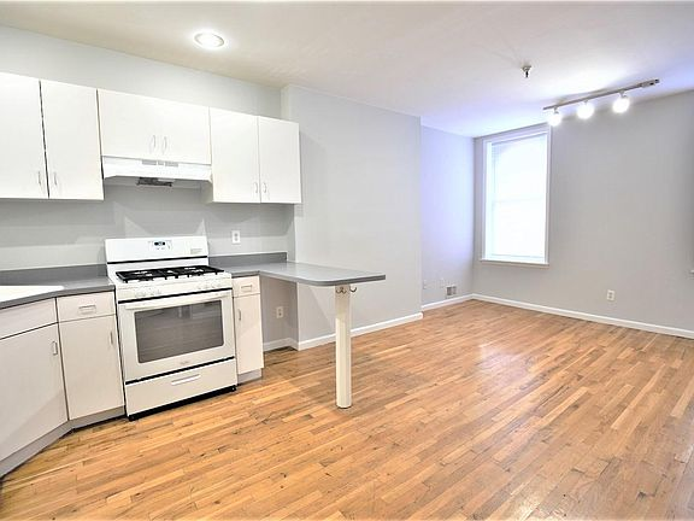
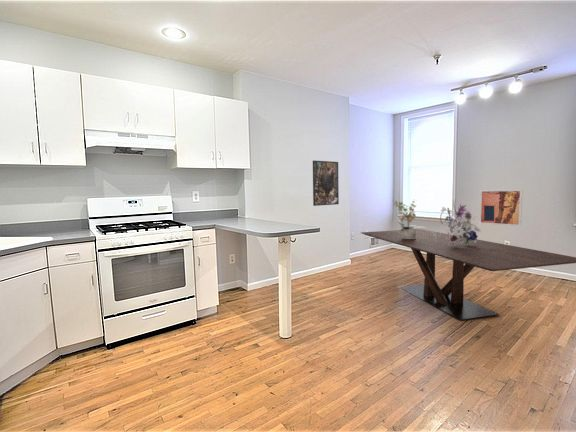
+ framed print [312,159,340,207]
+ dining table [360,228,576,321]
+ bouquet [433,199,483,244]
+ wall art [478,188,524,227]
+ potted plant [392,200,427,239]
